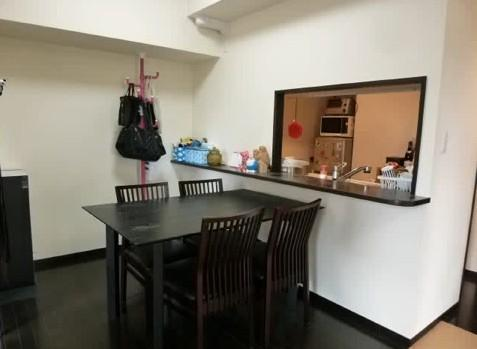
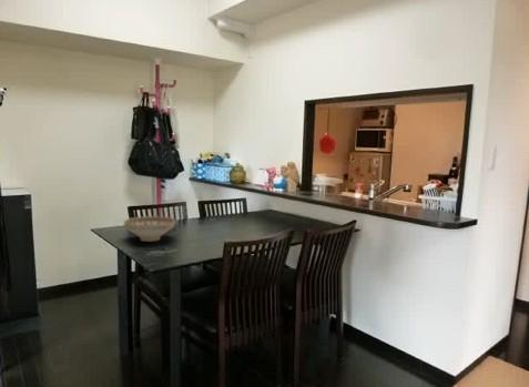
+ decorative bowl [123,215,176,243]
